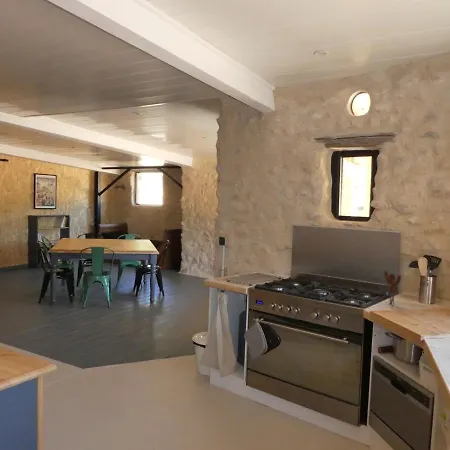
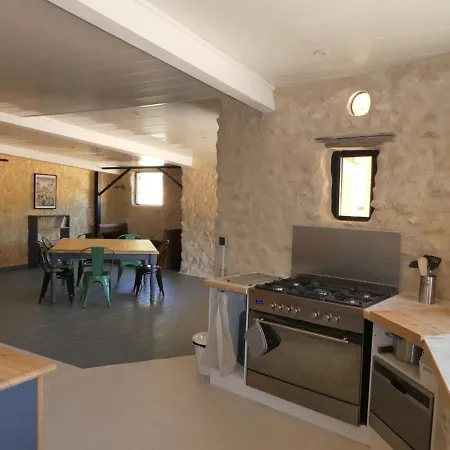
- utensil holder [384,269,402,306]
